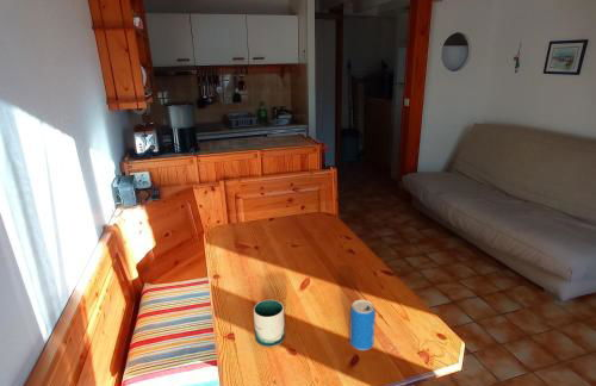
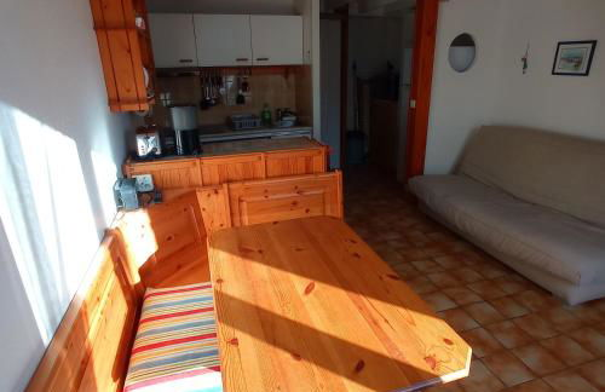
- beverage can [349,299,377,351]
- mug [253,299,286,348]
